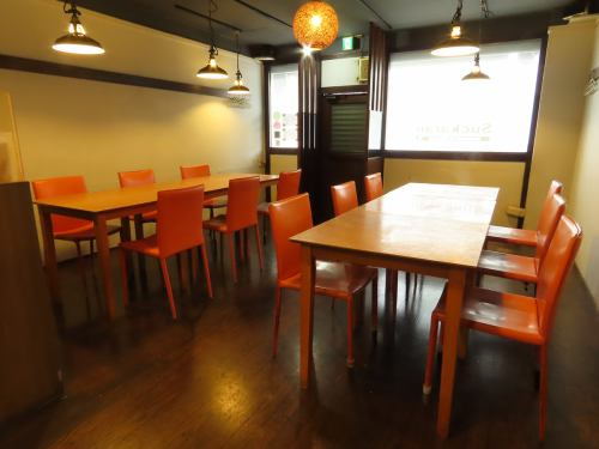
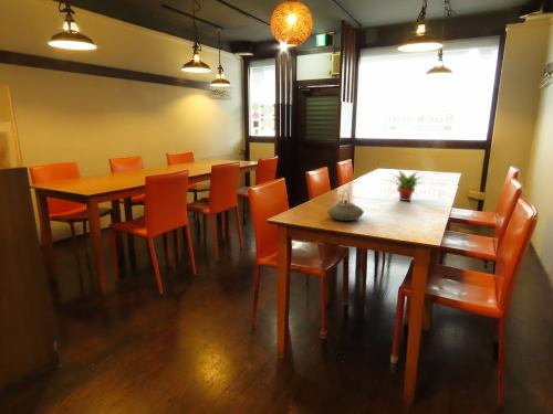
+ teapot [326,189,365,222]
+ succulent plant [390,169,426,202]
